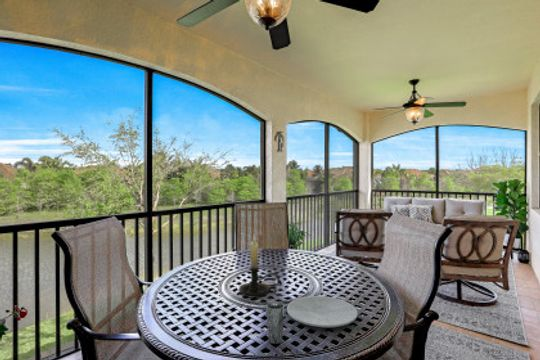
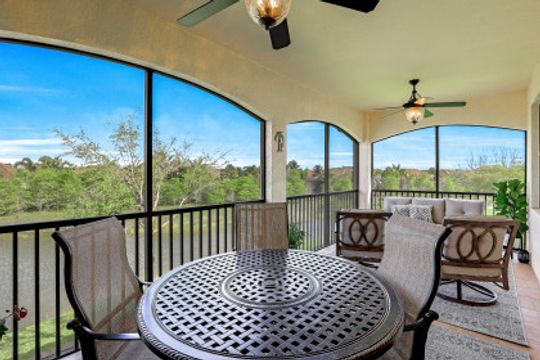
- plate [286,295,359,328]
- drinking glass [265,301,285,345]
- candle holder [238,233,281,299]
